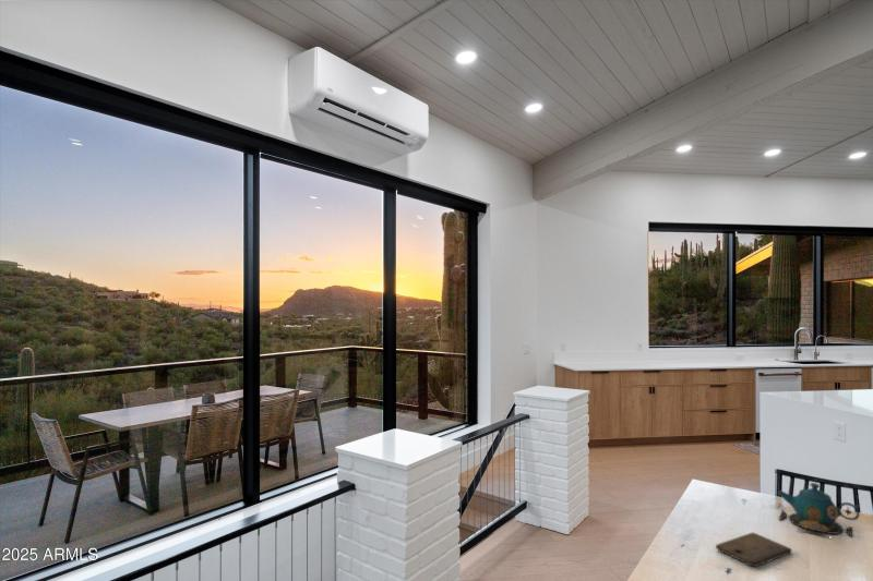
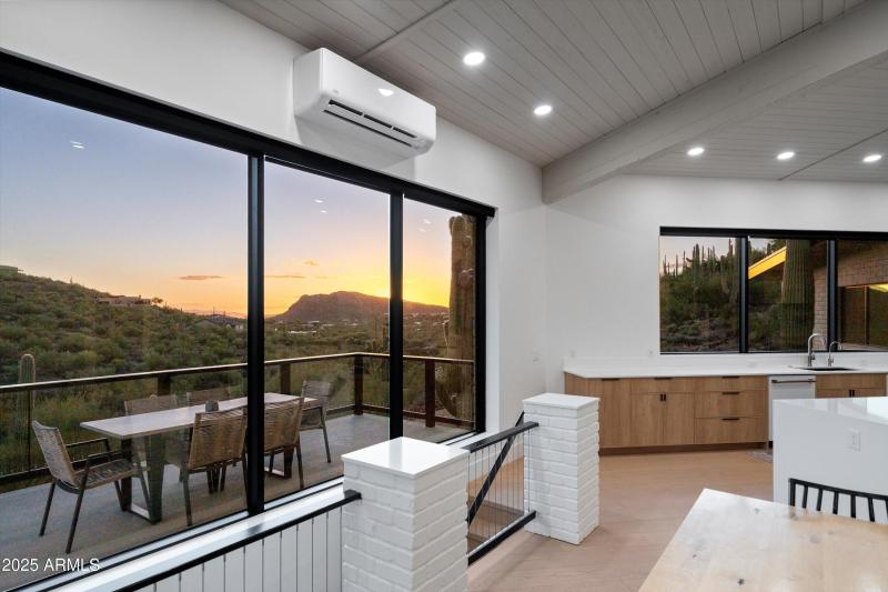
- cutting board [715,532,792,568]
- teapot [777,482,860,538]
